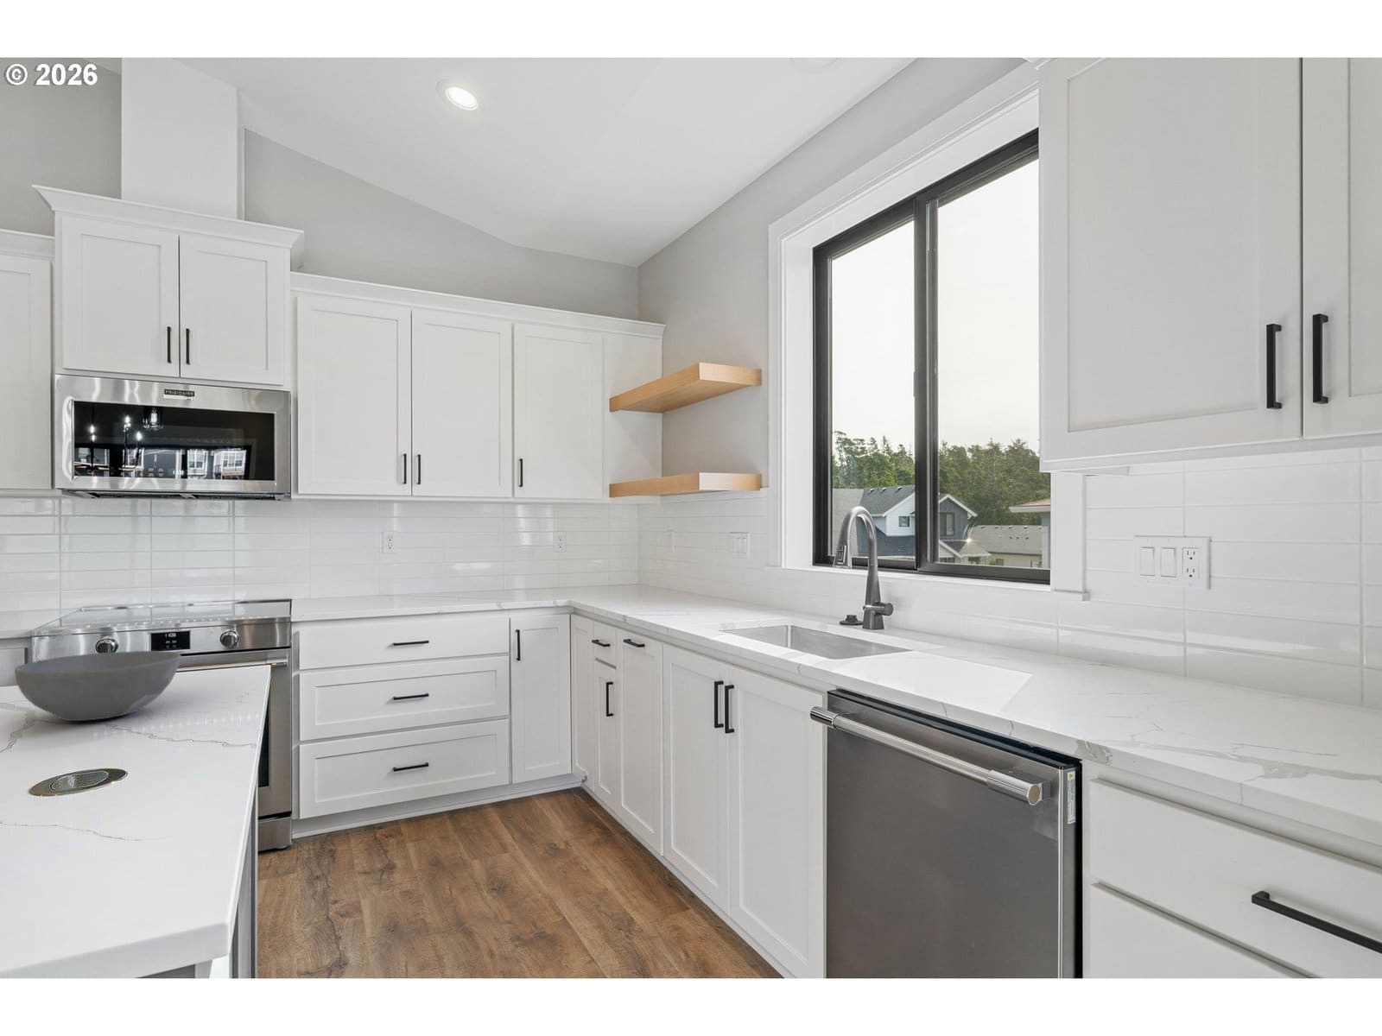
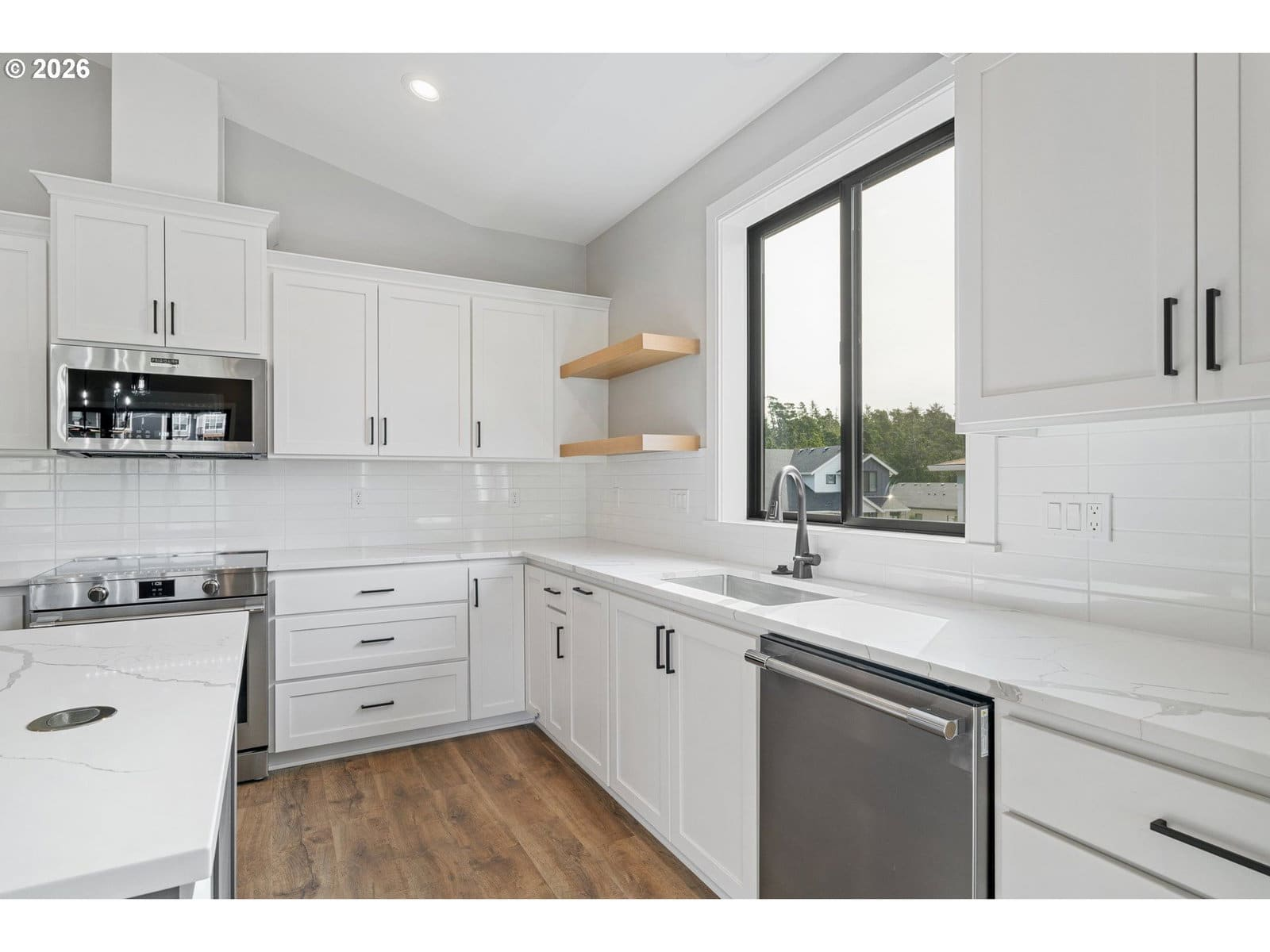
- bowl [14,650,182,721]
